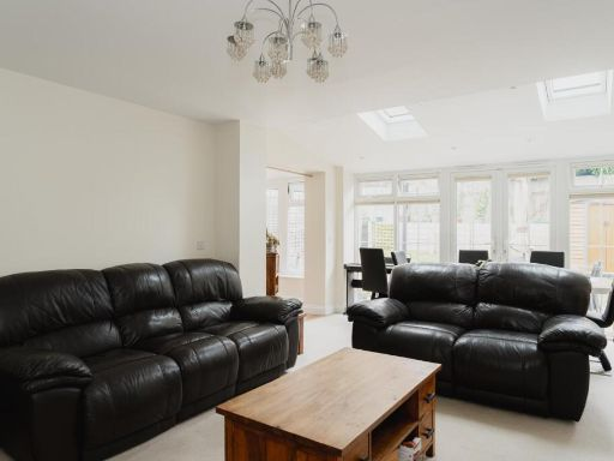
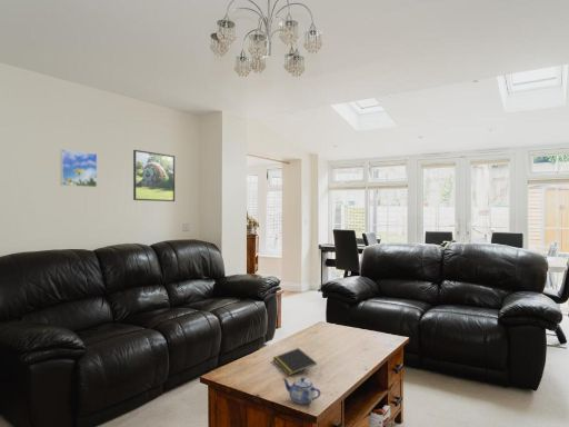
+ teapot [281,377,321,406]
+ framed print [59,148,98,188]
+ notepad [272,347,318,377]
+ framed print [132,149,176,202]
